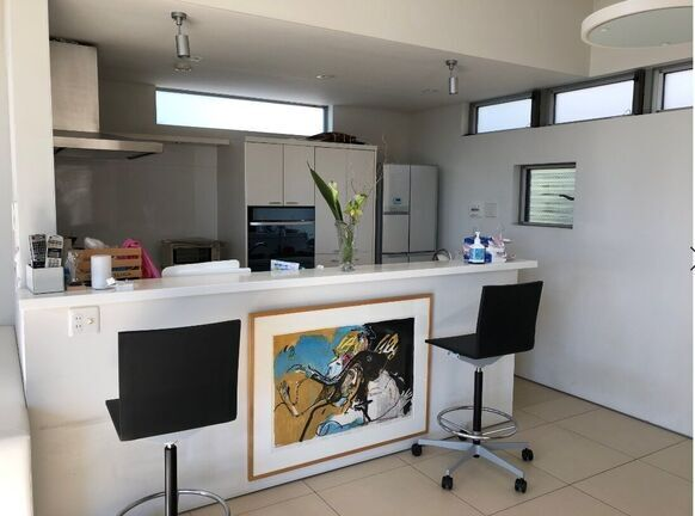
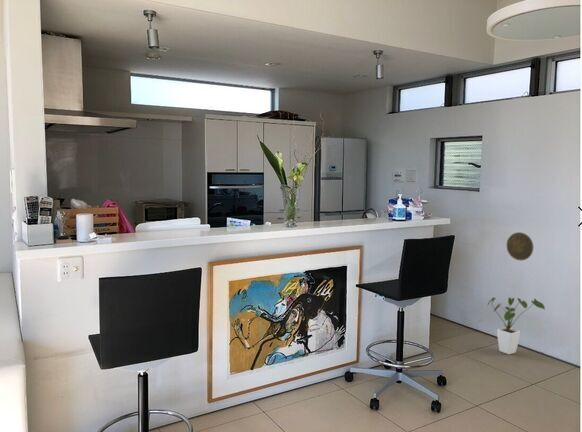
+ house plant [487,296,546,355]
+ decorative plate [506,231,534,261]
